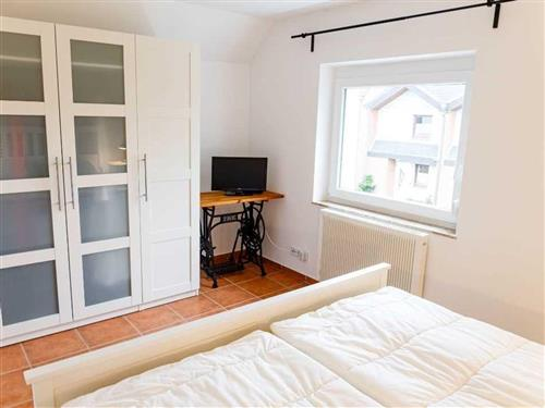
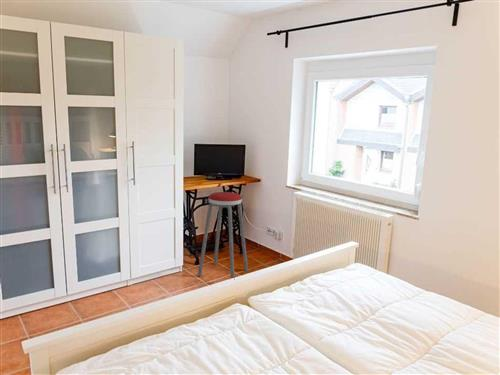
+ music stool [197,191,249,279]
